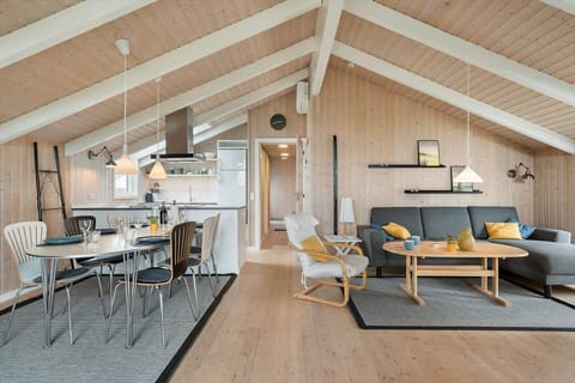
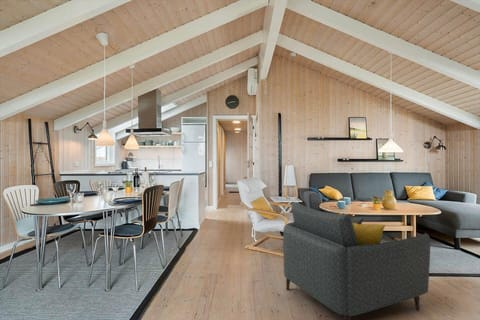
+ armchair [282,201,431,320]
